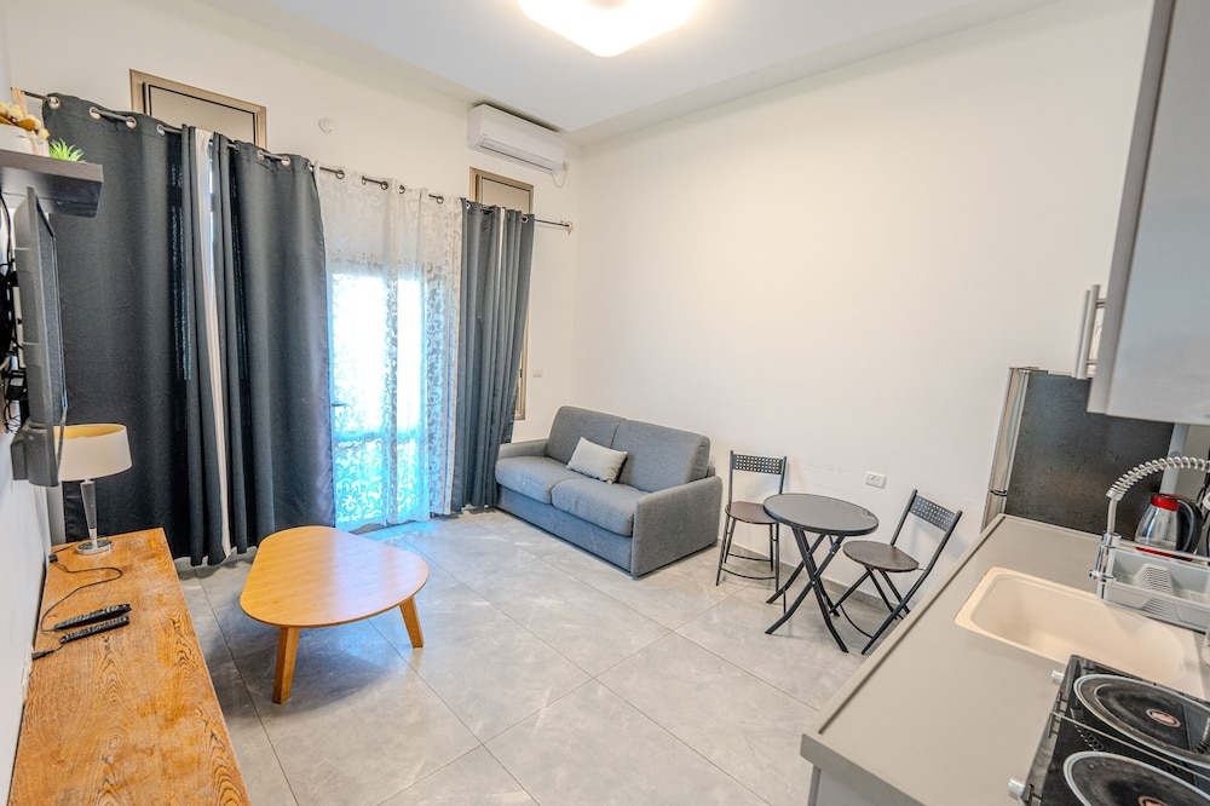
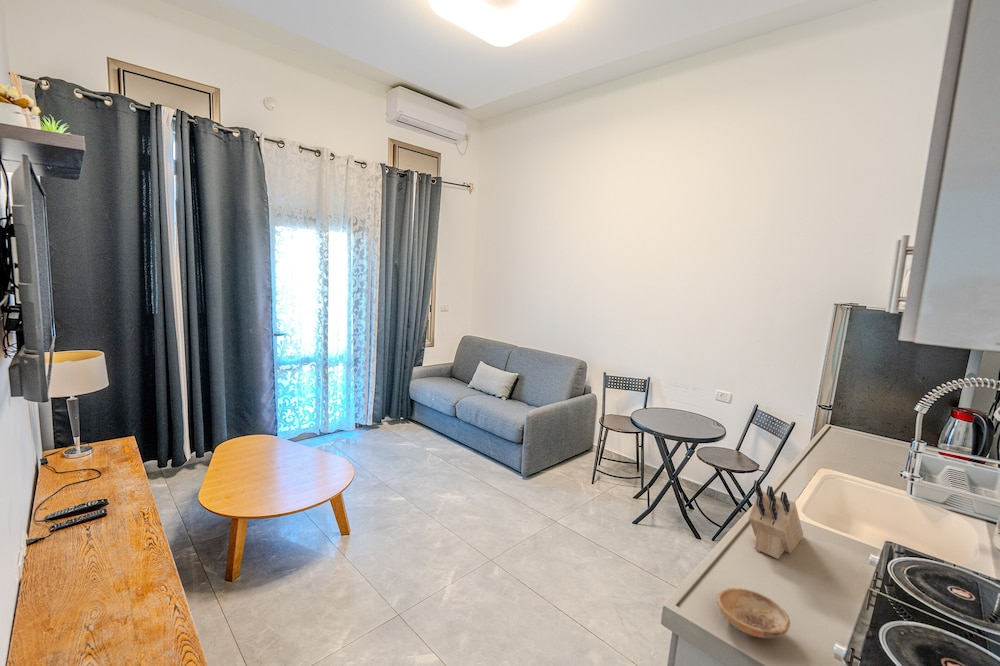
+ bowl [716,587,791,639]
+ knife block [748,479,804,560]
